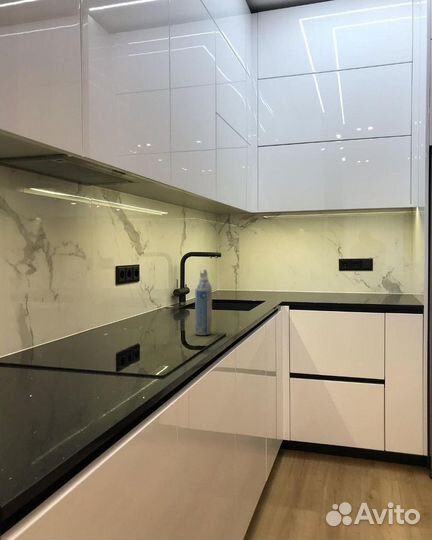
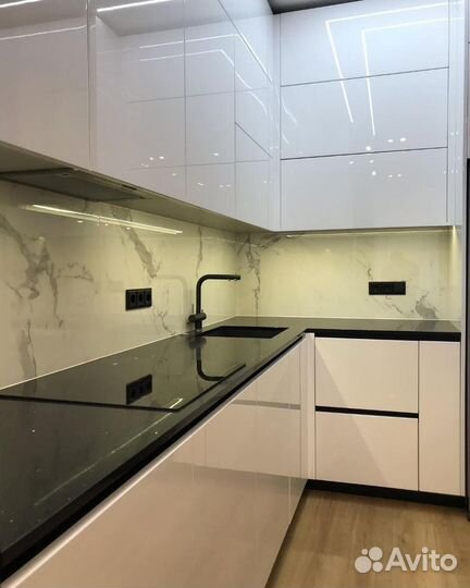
- aerosol can [194,268,213,336]
